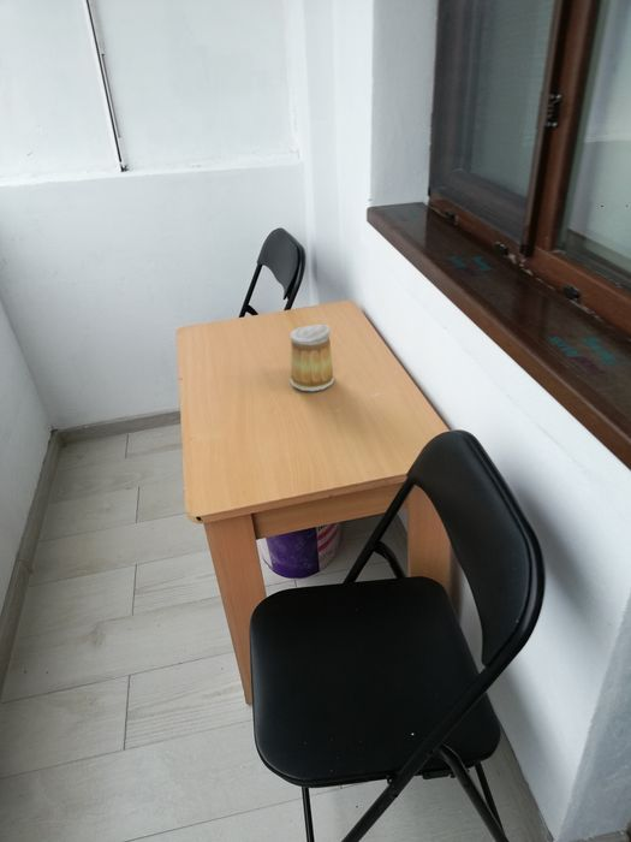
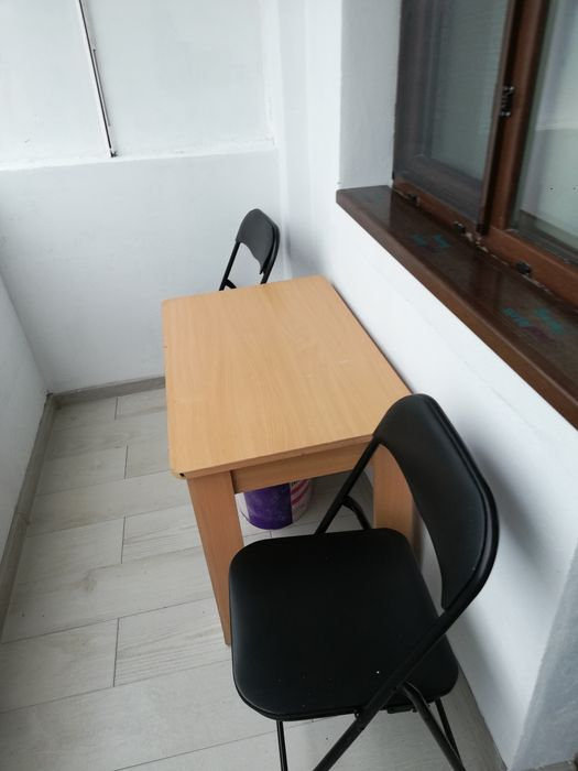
- mug [288,324,337,392]
